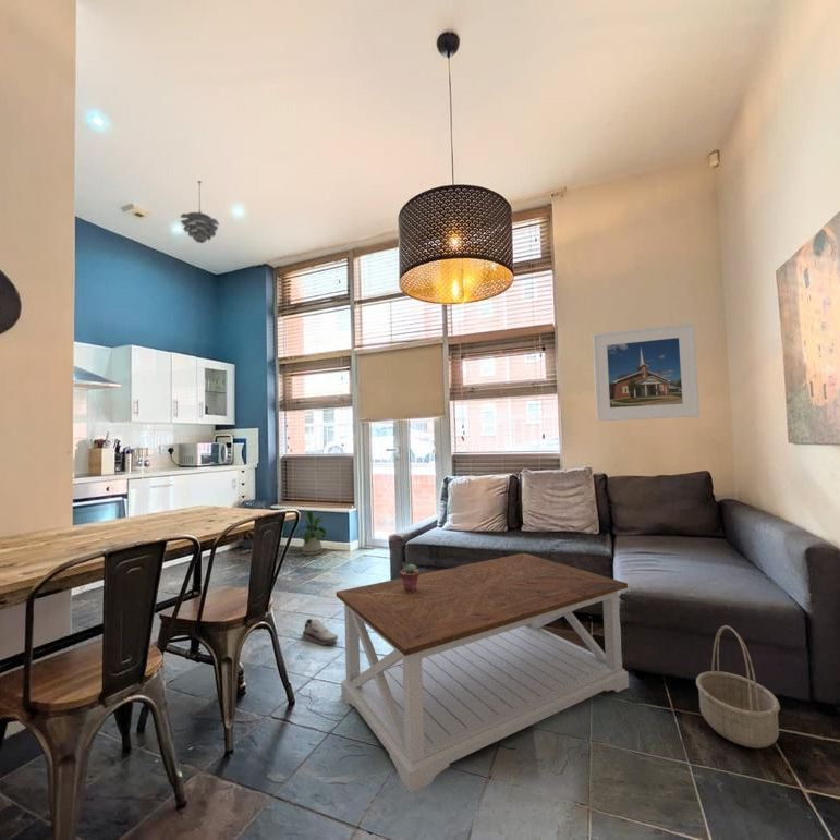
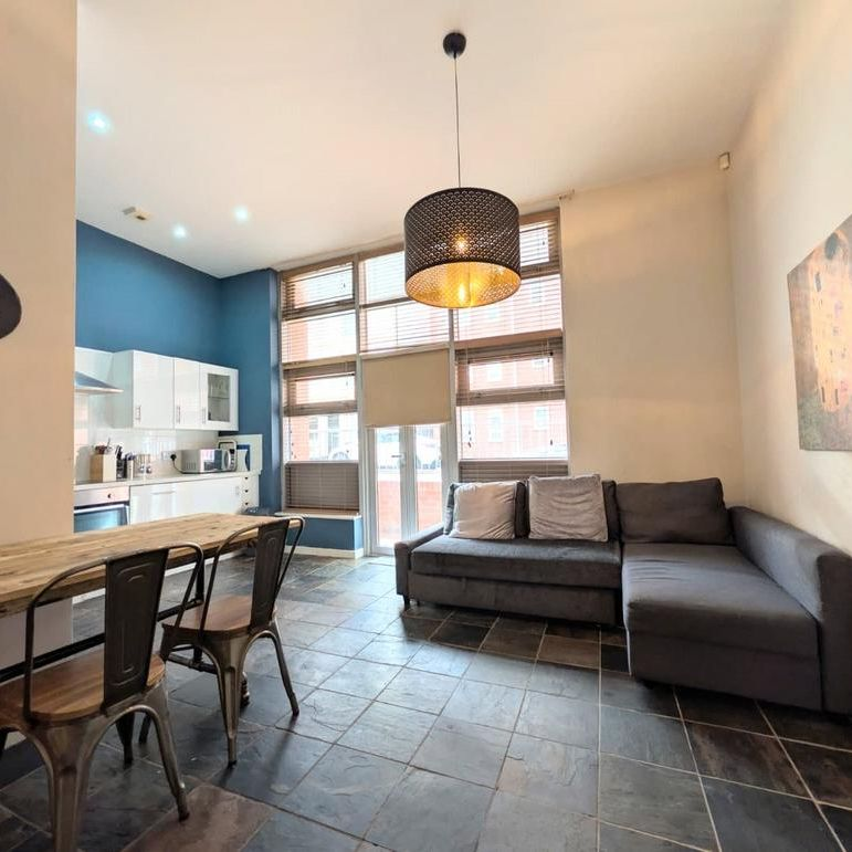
- coffee table [336,552,630,794]
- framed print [592,321,701,422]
- house plant [296,511,330,557]
- basket [695,624,781,750]
- pendant light [180,180,220,244]
- potted succulent [400,562,421,592]
- shoe [301,618,339,646]
